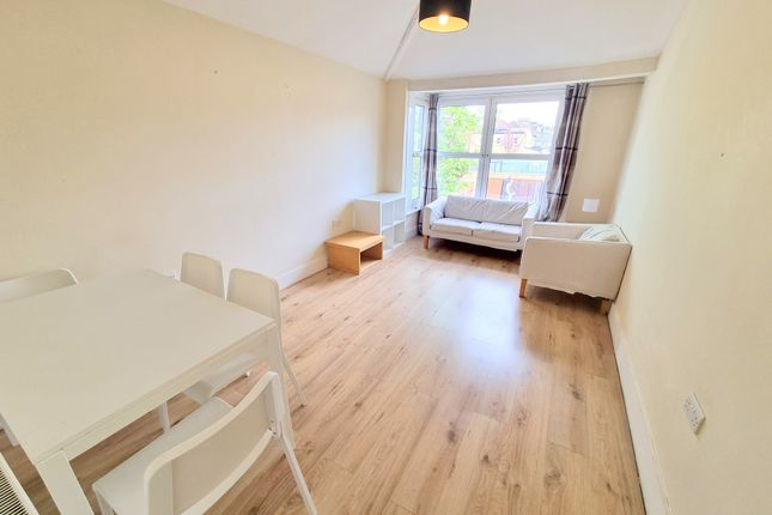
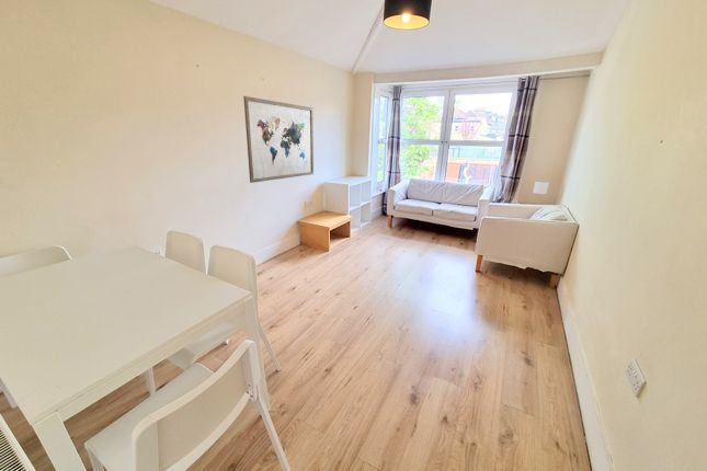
+ wall art [242,95,315,184]
